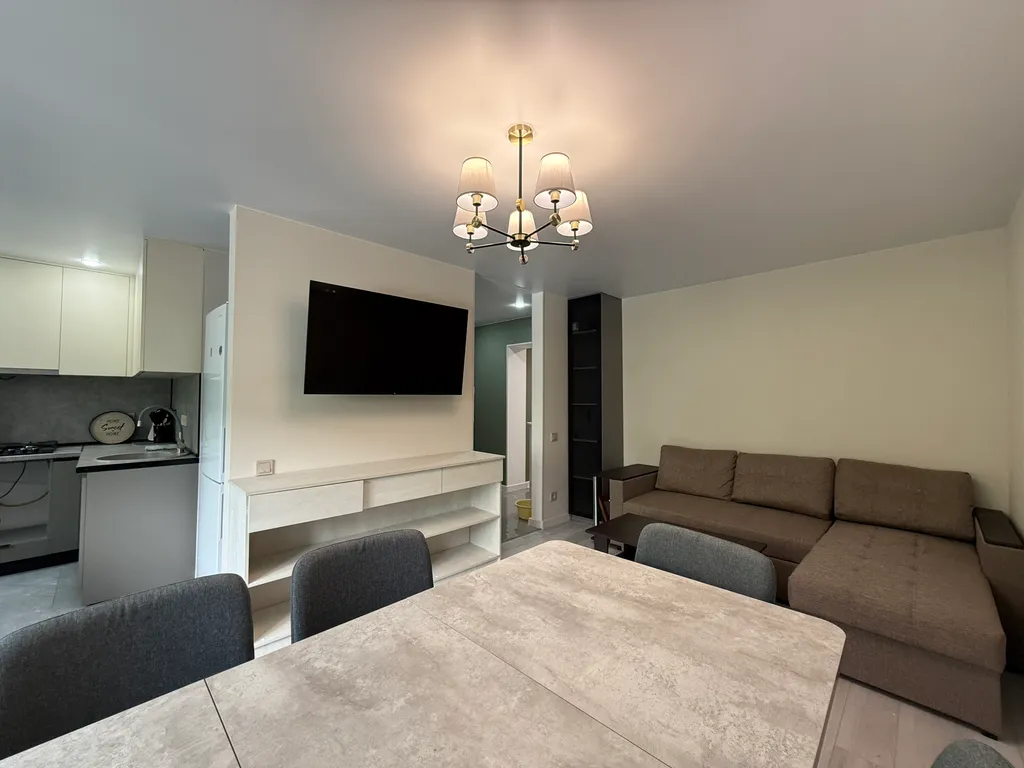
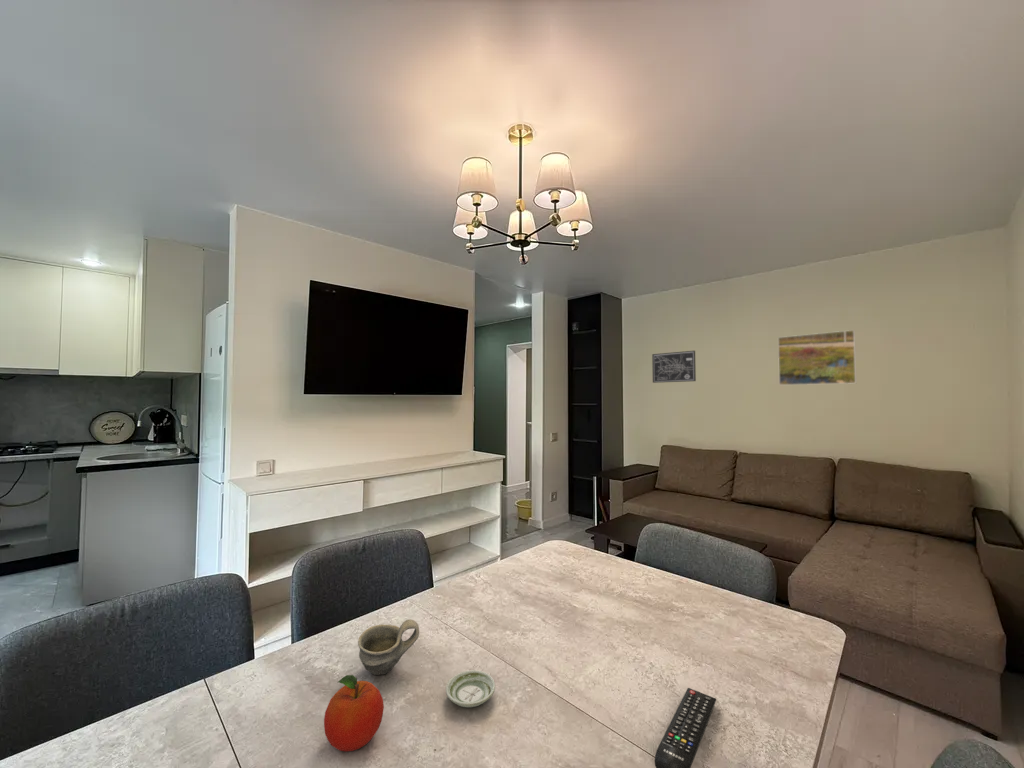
+ cup [357,619,420,676]
+ wall art [651,350,697,384]
+ remote control [654,687,717,768]
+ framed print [777,329,857,386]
+ fruit [323,674,385,752]
+ saucer [445,669,496,708]
